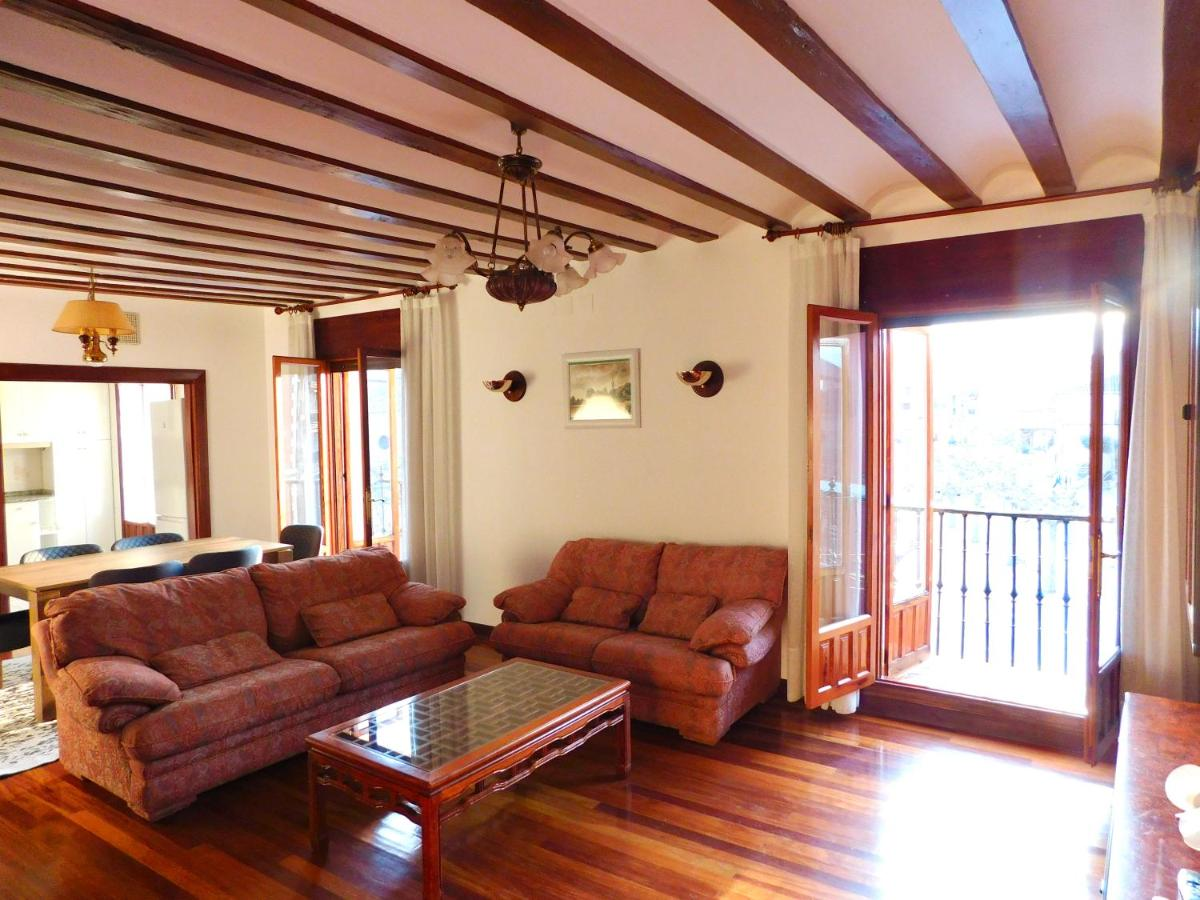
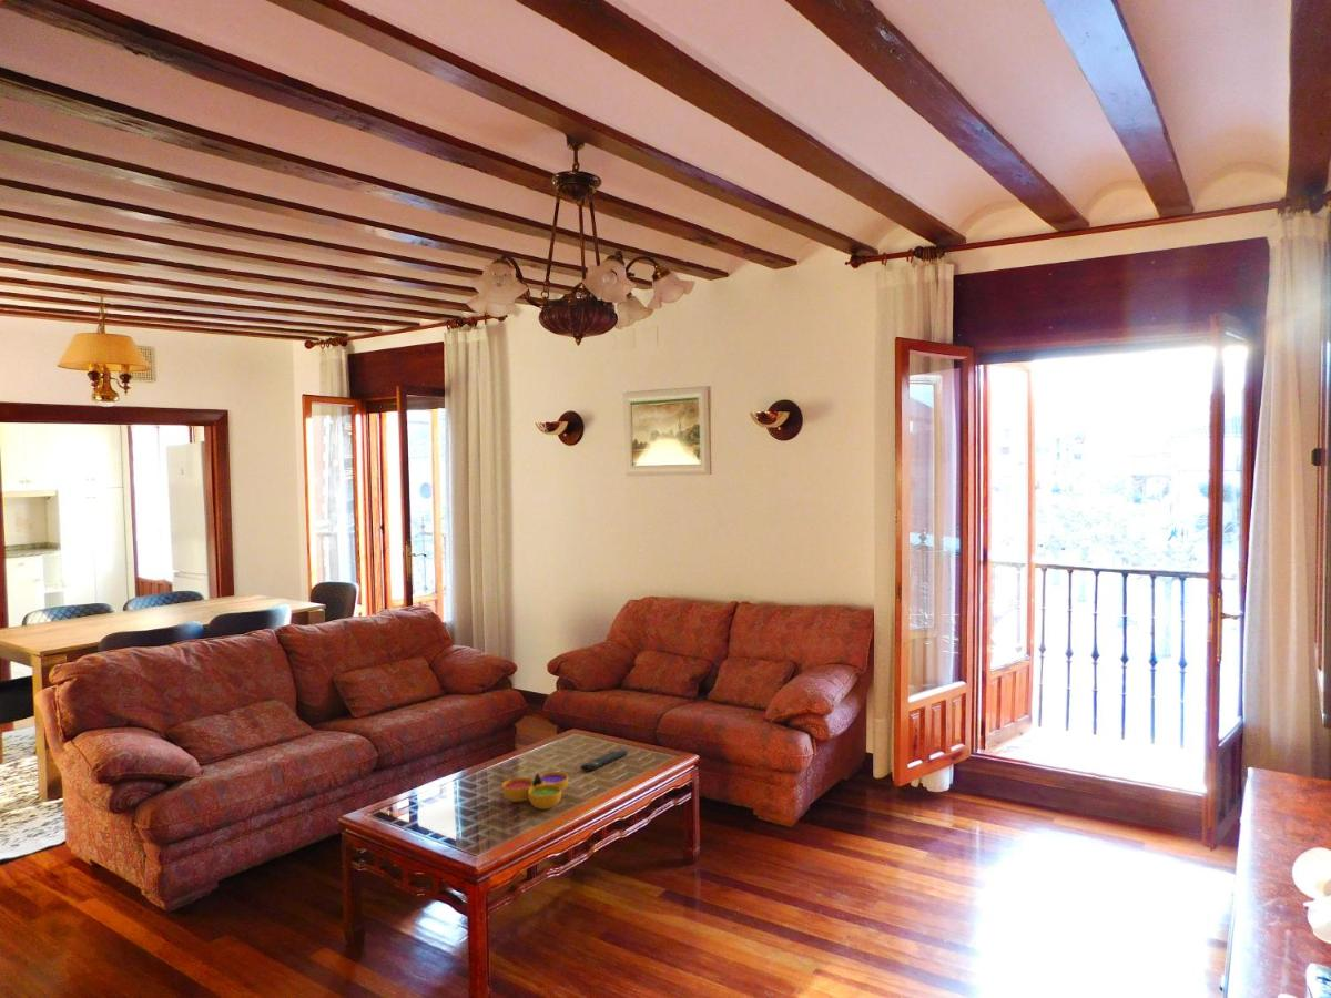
+ decorative bowl [501,771,569,811]
+ remote control [579,748,629,773]
